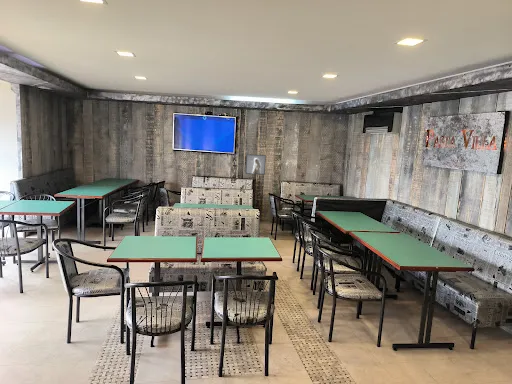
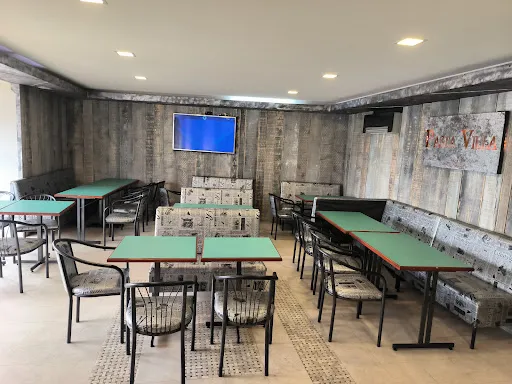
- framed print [245,153,267,176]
